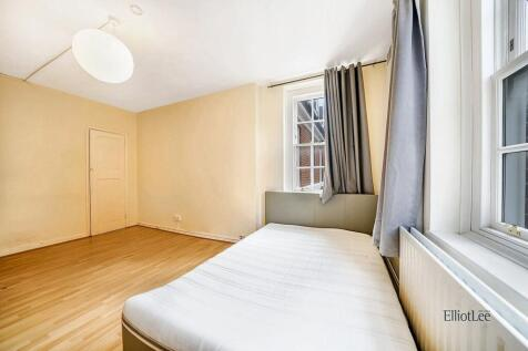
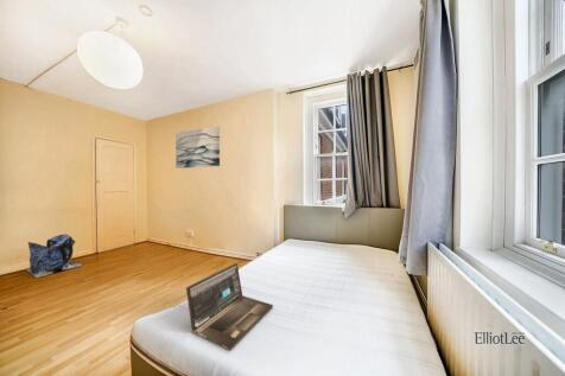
+ wall art [174,126,221,170]
+ laptop [185,262,274,351]
+ backpack [25,232,83,279]
